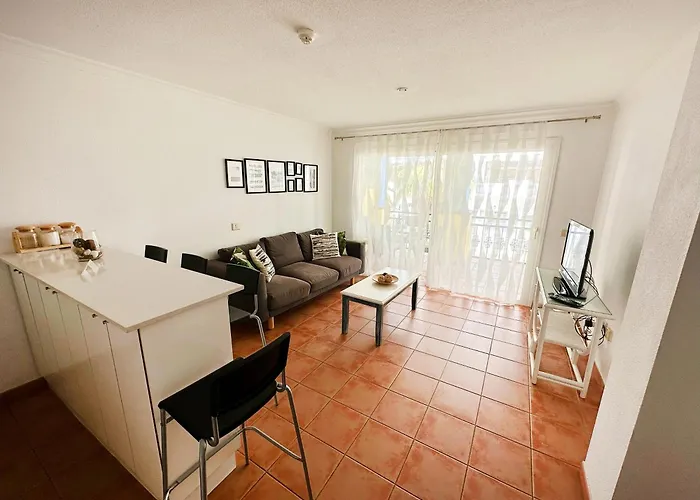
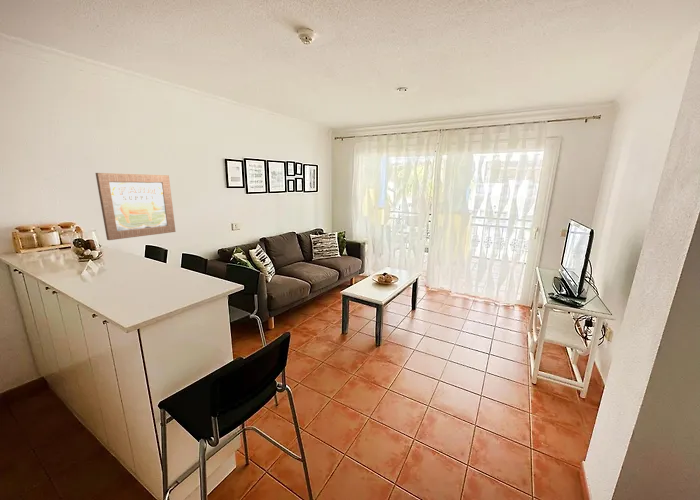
+ wall art [95,172,177,241]
